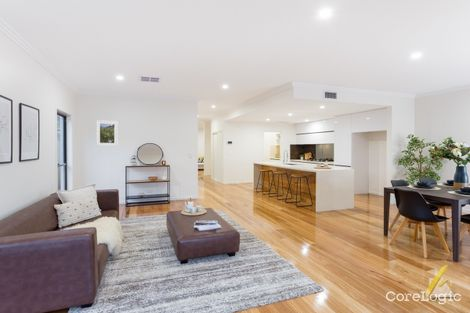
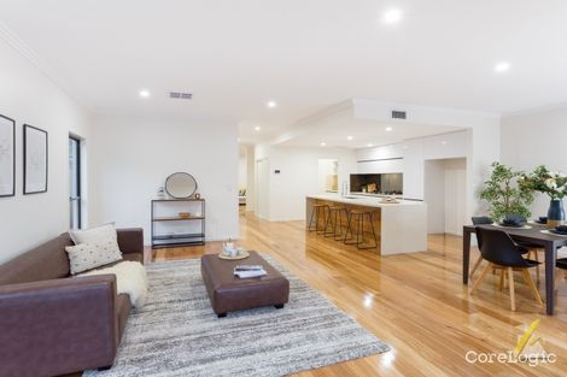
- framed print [95,119,119,147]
